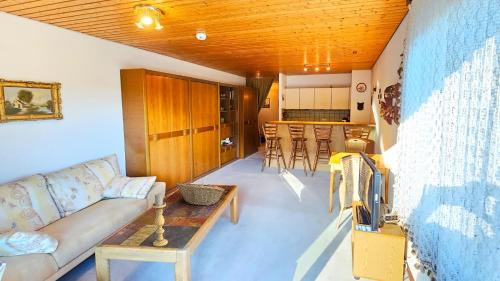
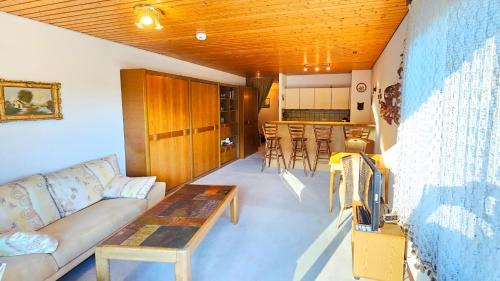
- fruit basket [175,182,225,206]
- candle holder [151,192,169,247]
